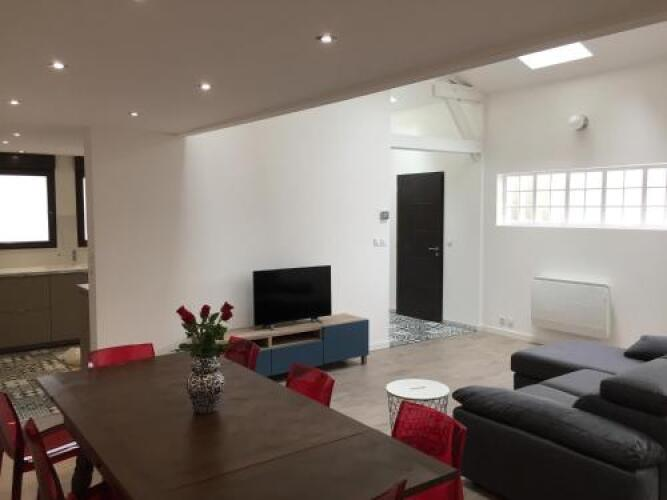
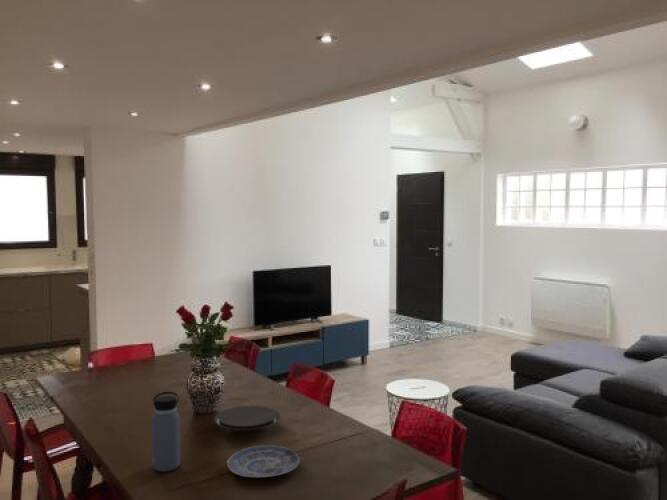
+ plate [226,444,301,479]
+ plate [213,405,281,432]
+ water bottle [151,391,181,473]
